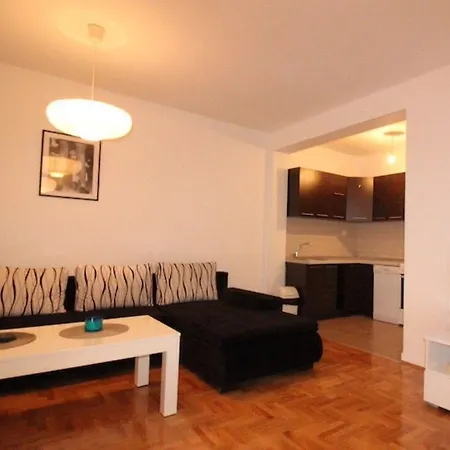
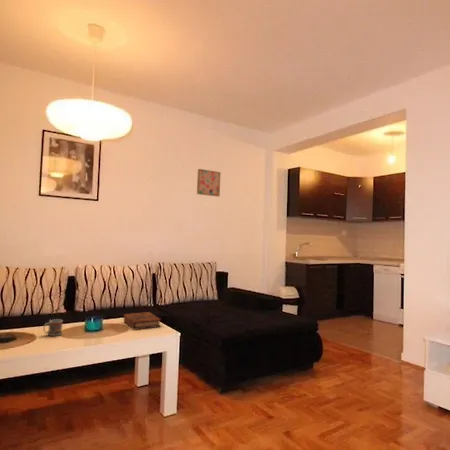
+ book [123,311,162,331]
+ cup [42,318,64,337]
+ wall art [196,168,222,198]
